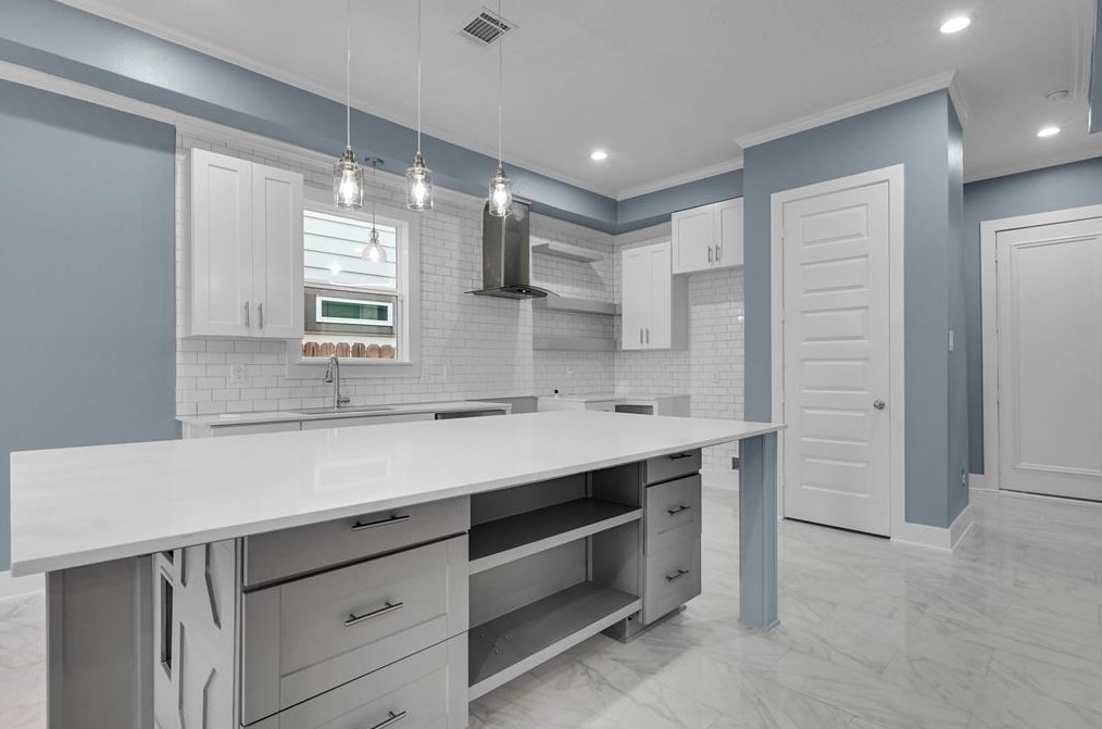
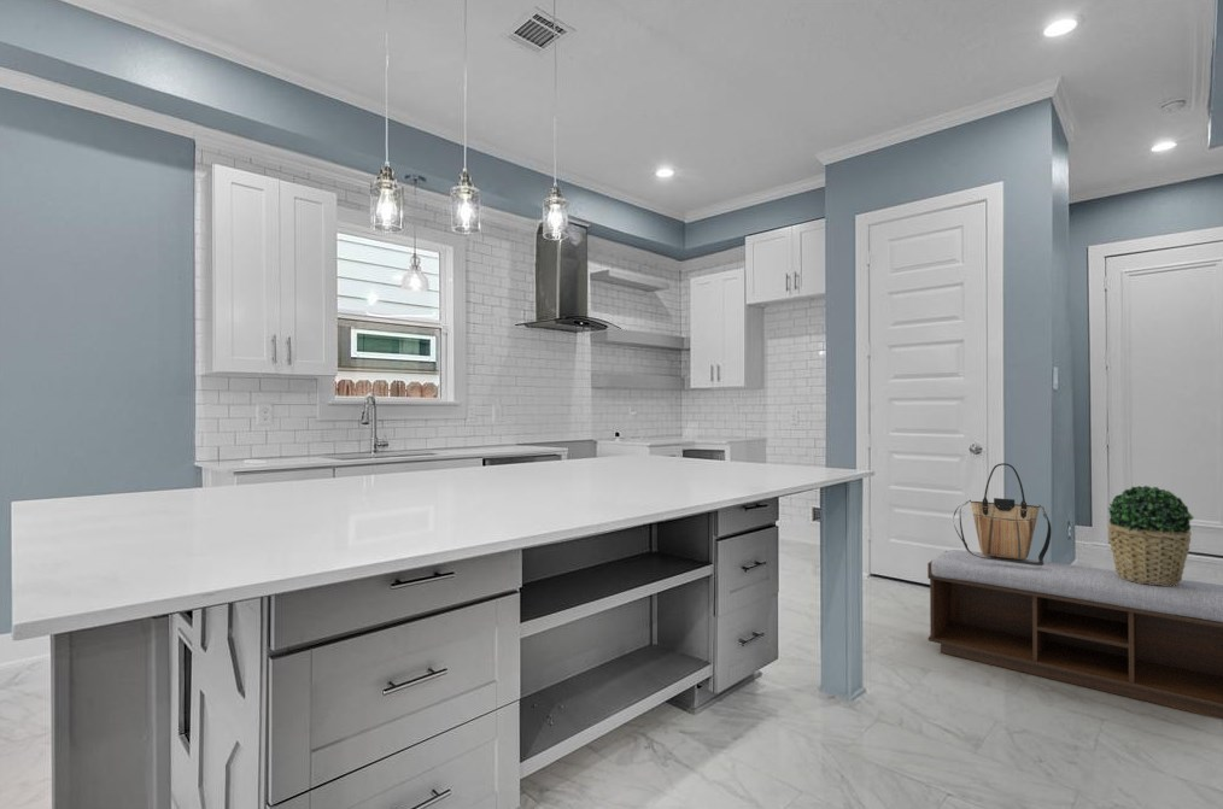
+ bench [926,549,1223,721]
+ tote bag [952,462,1052,565]
+ potted plant [1106,485,1195,586]
